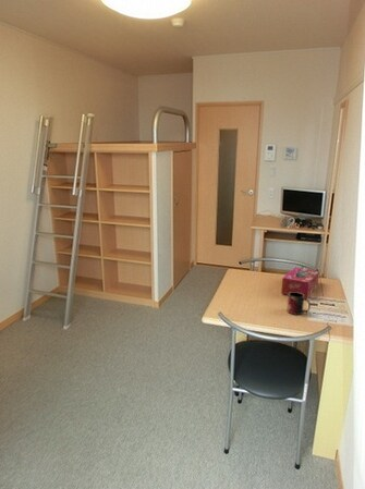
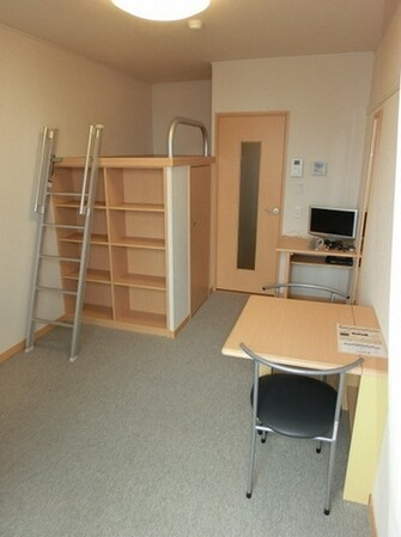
- tissue box [280,267,320,299]
- mug [285,292,312,316]
